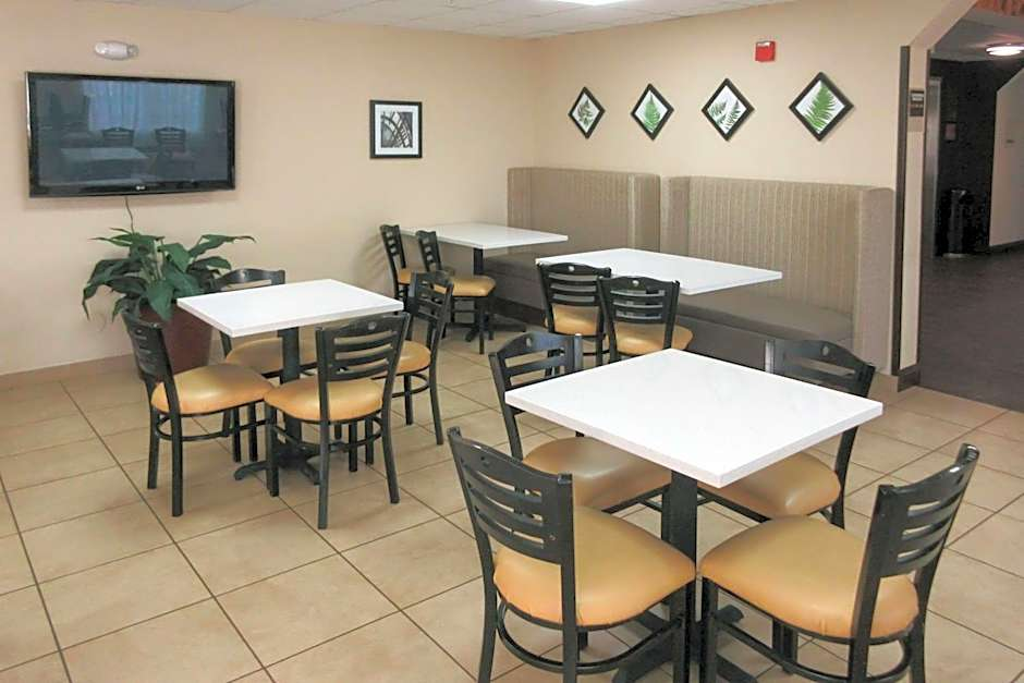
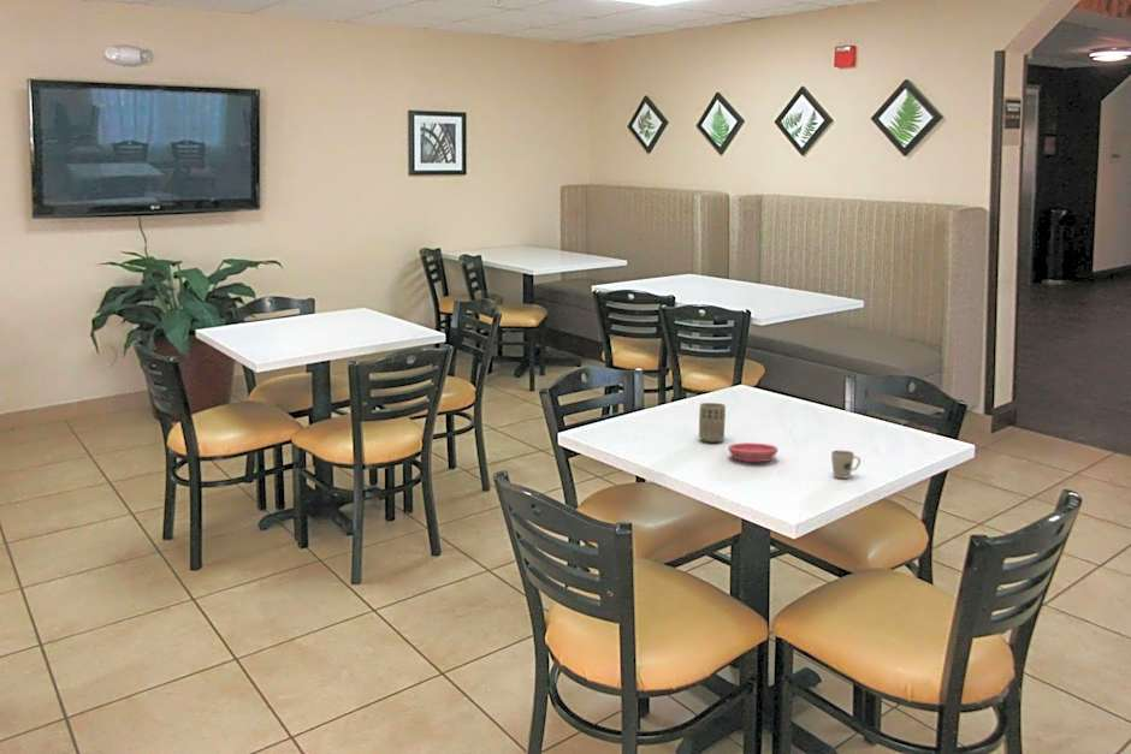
+ cup [698,402,727,443]
+ saucer [727,441,778,463]
+ cup [830,445,861,479]
